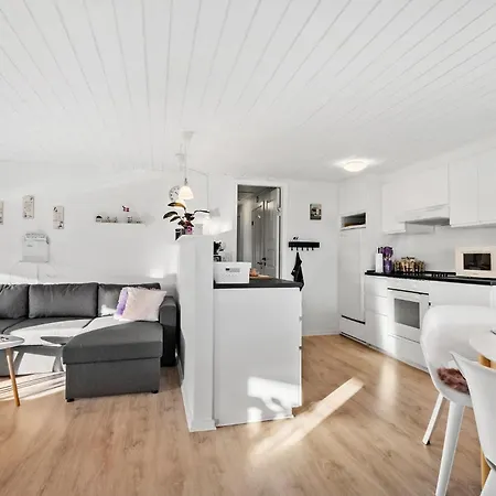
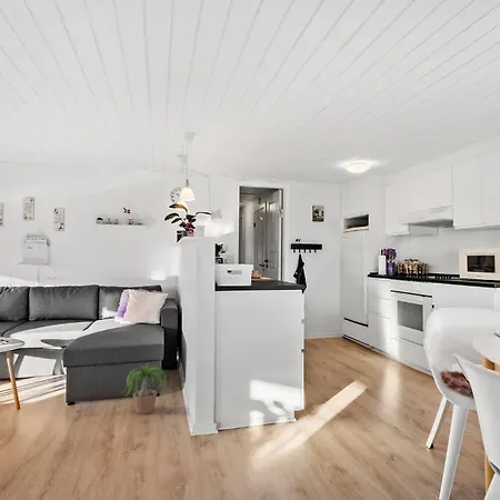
+ potted plant [122,362,172,416]
